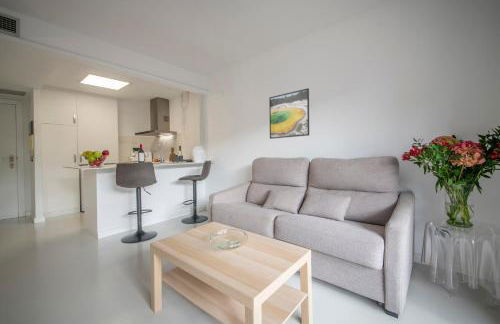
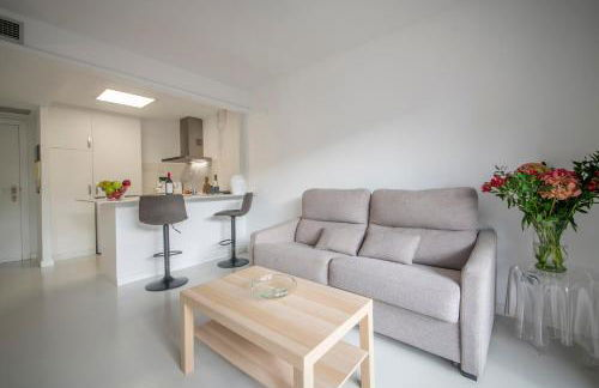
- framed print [268,87,310,140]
